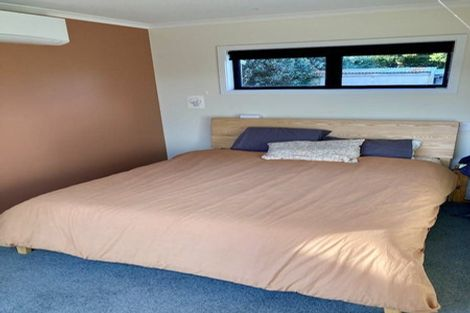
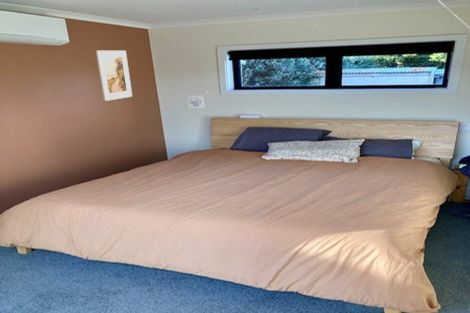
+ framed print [95,50,133,102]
